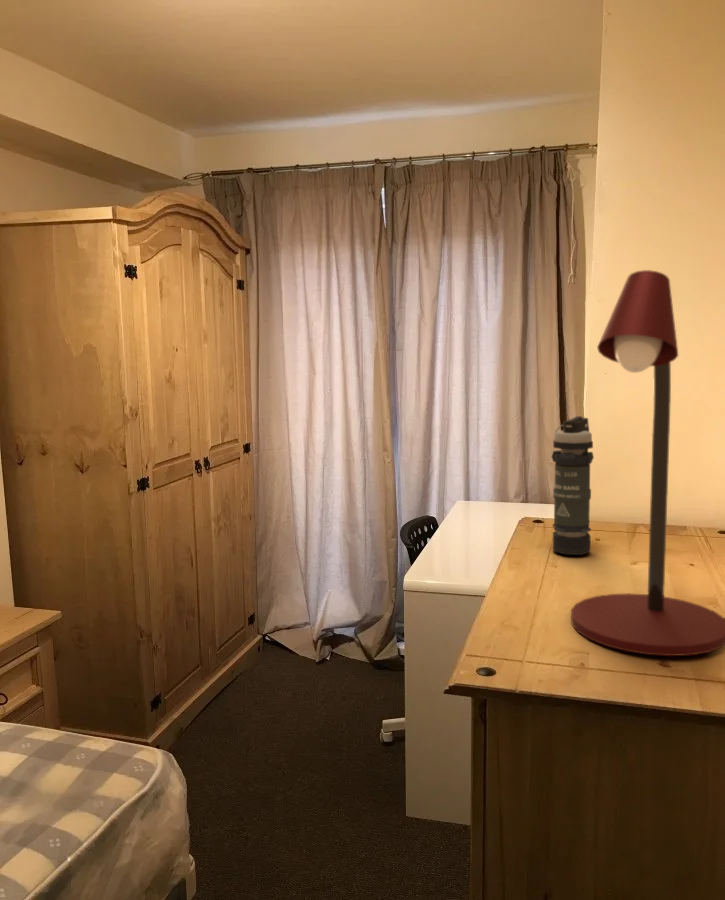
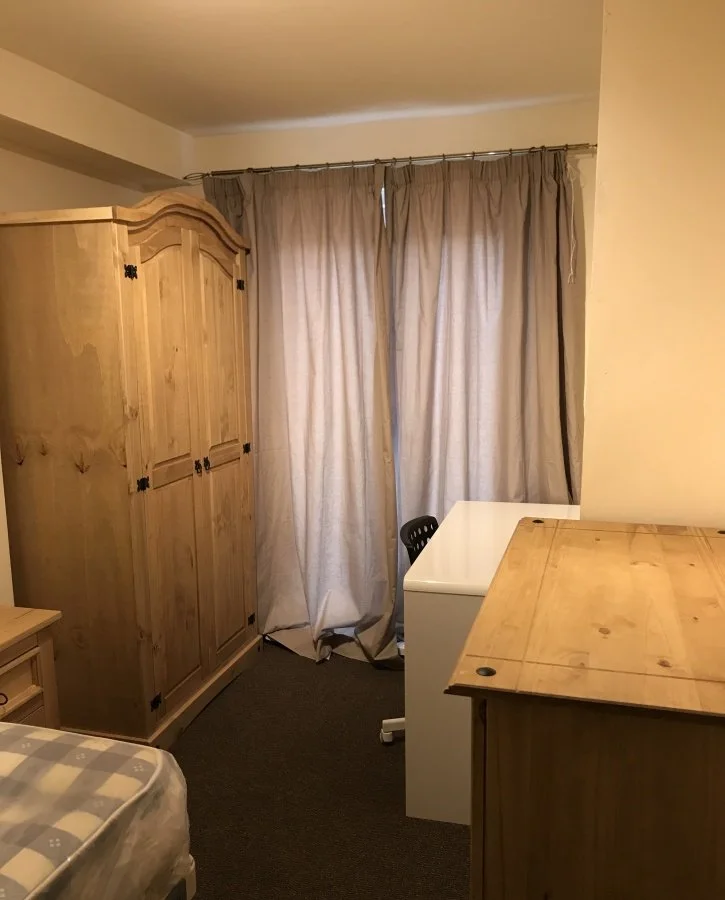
- smoke grenade [551,415,595,556]
- desk lamp [570,269,725,657]
